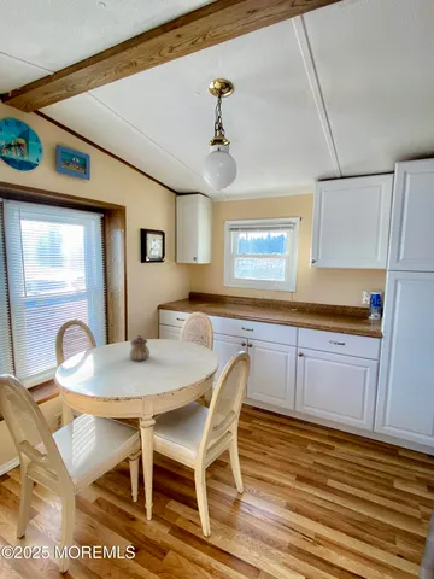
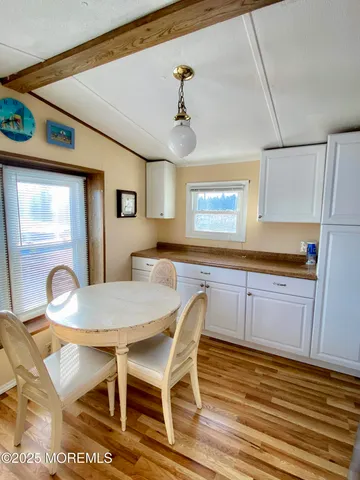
- teapot [128,334,151,362]
